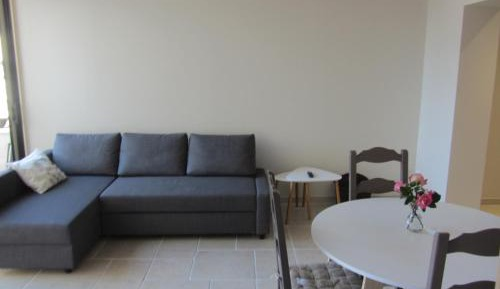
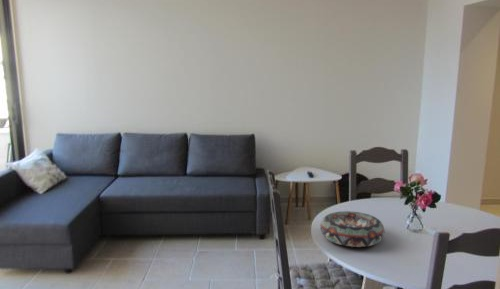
+ decorative bowl [319,210,385,248]
